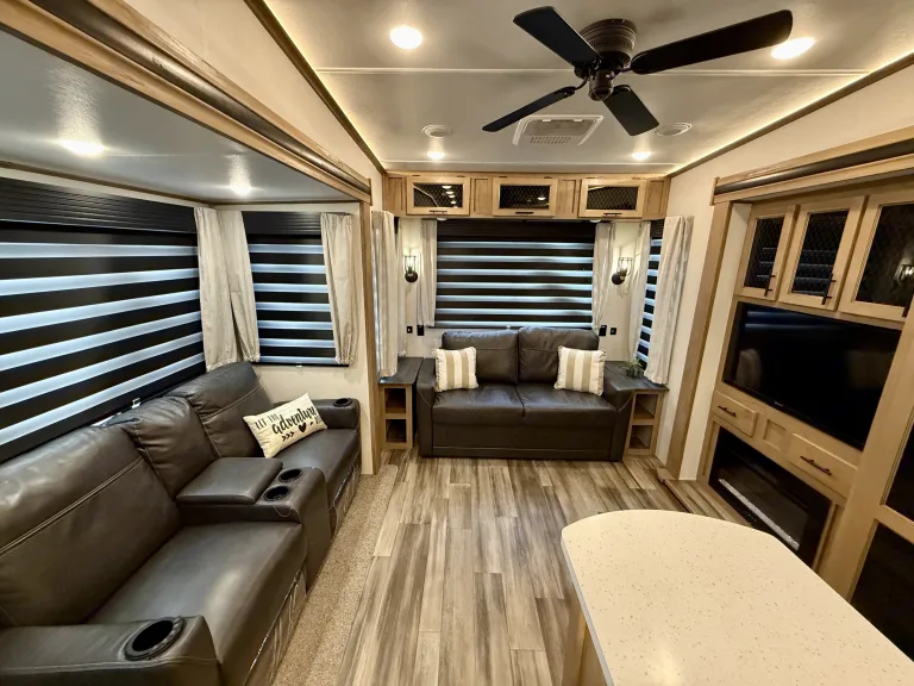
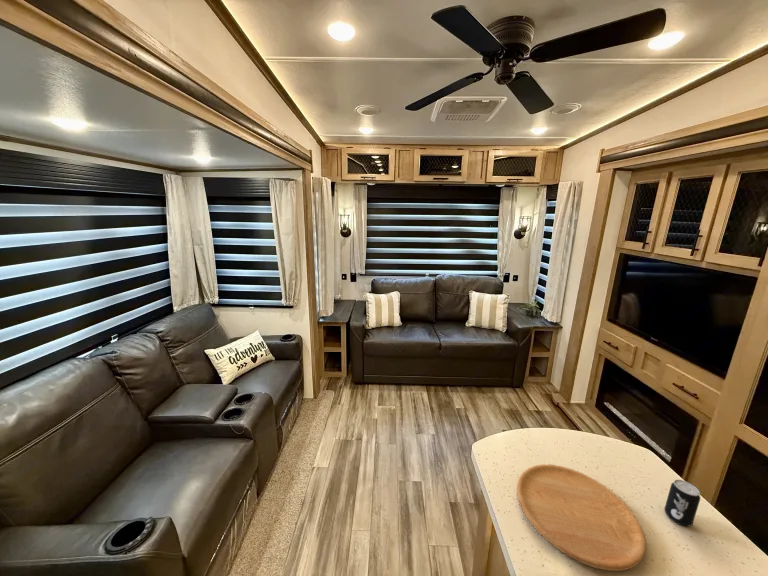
+ beverage can [663,479,701,527]
+ cutting board [516,463,647,572]
